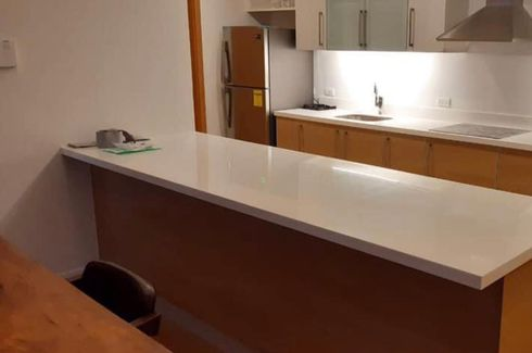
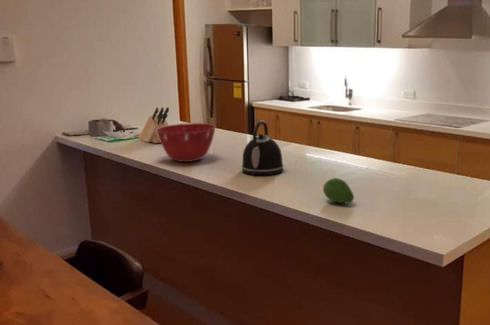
+ knife block [137,106,170,144]
+ fruit [322,177,355,204]
+ kettle [240,119,285,176]
+ mixing bowl [156,122,217,163]
